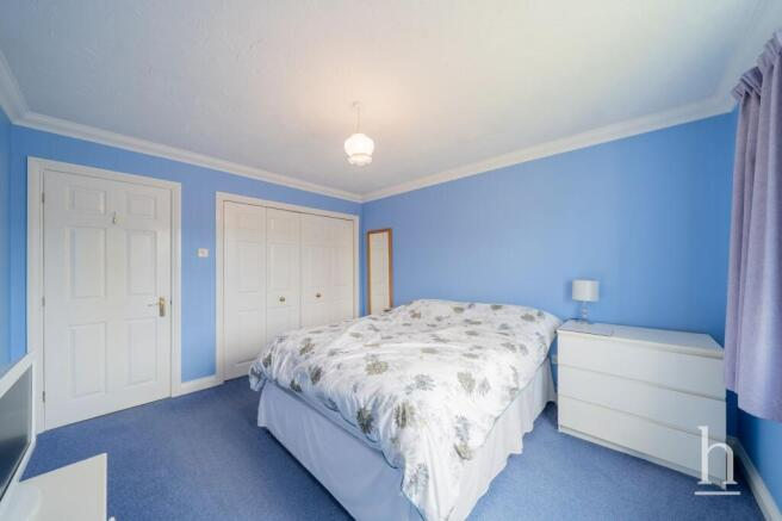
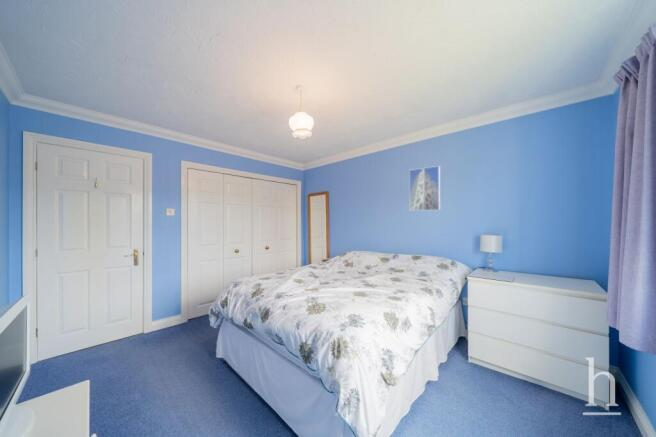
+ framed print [408,165,441,212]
